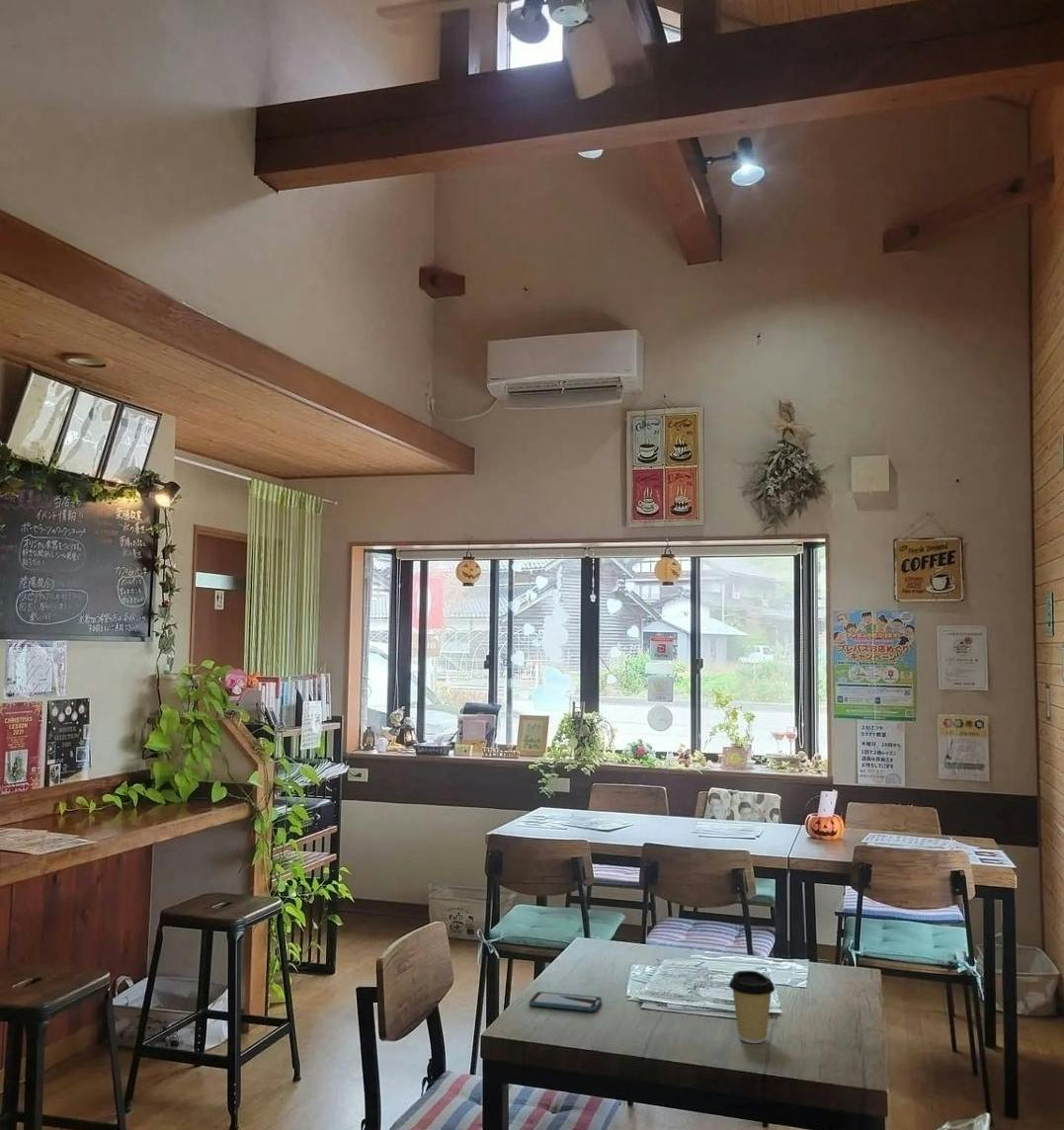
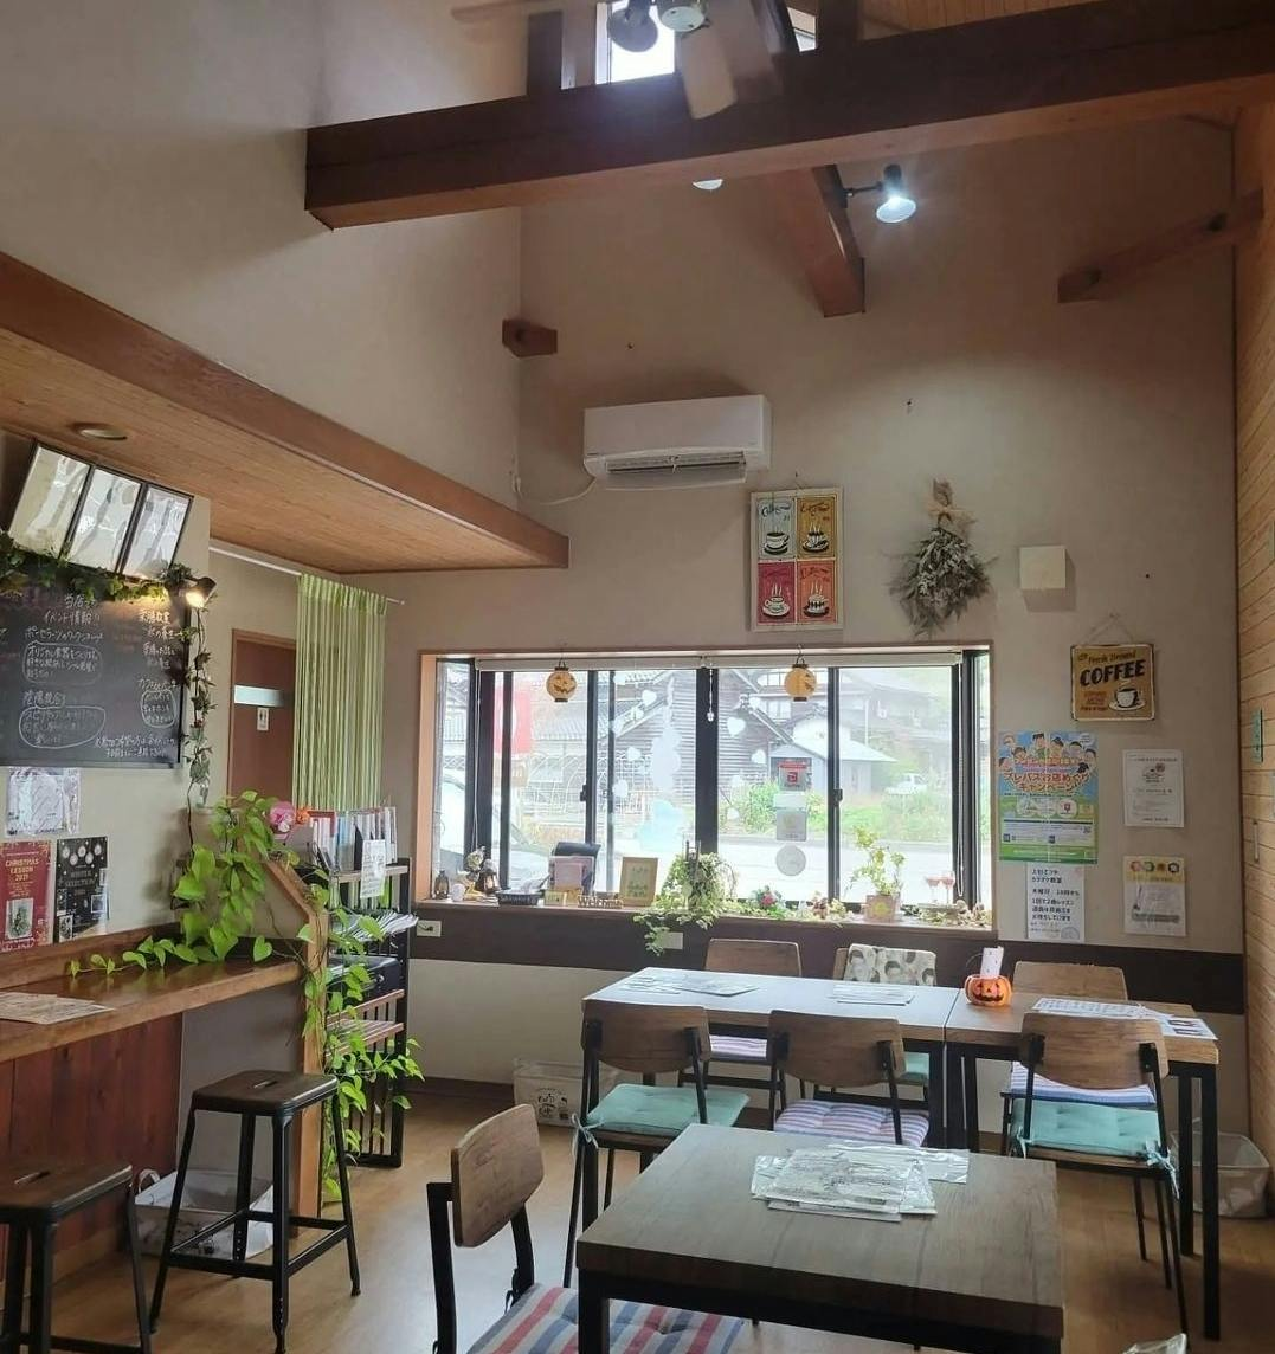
- smartphone [529,991,603,1012]
- coffee cup [728,970,776,1044]
